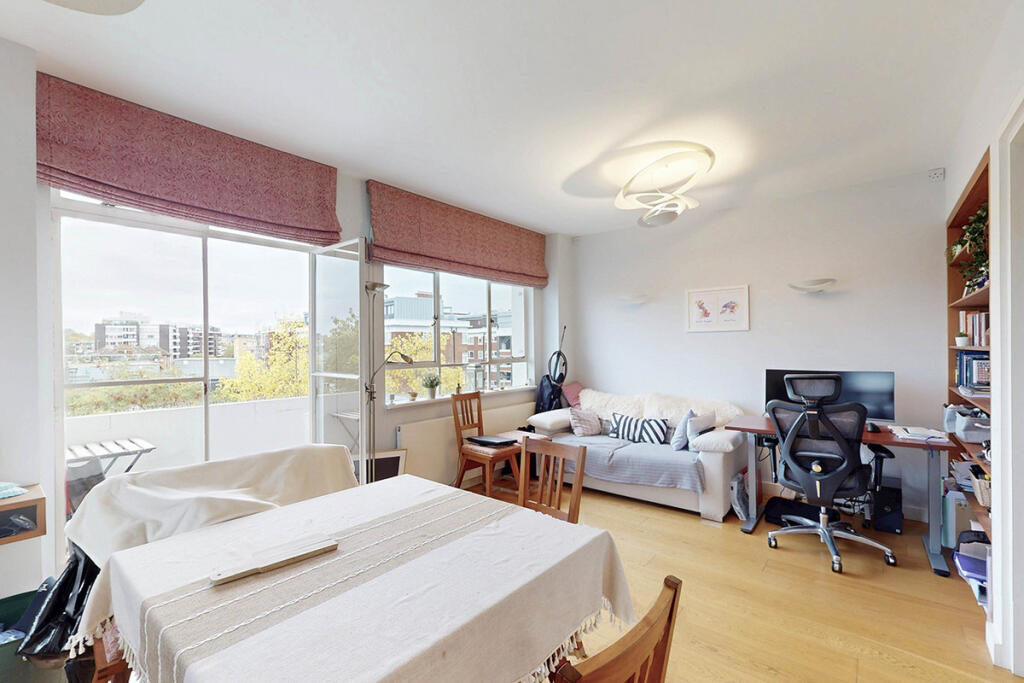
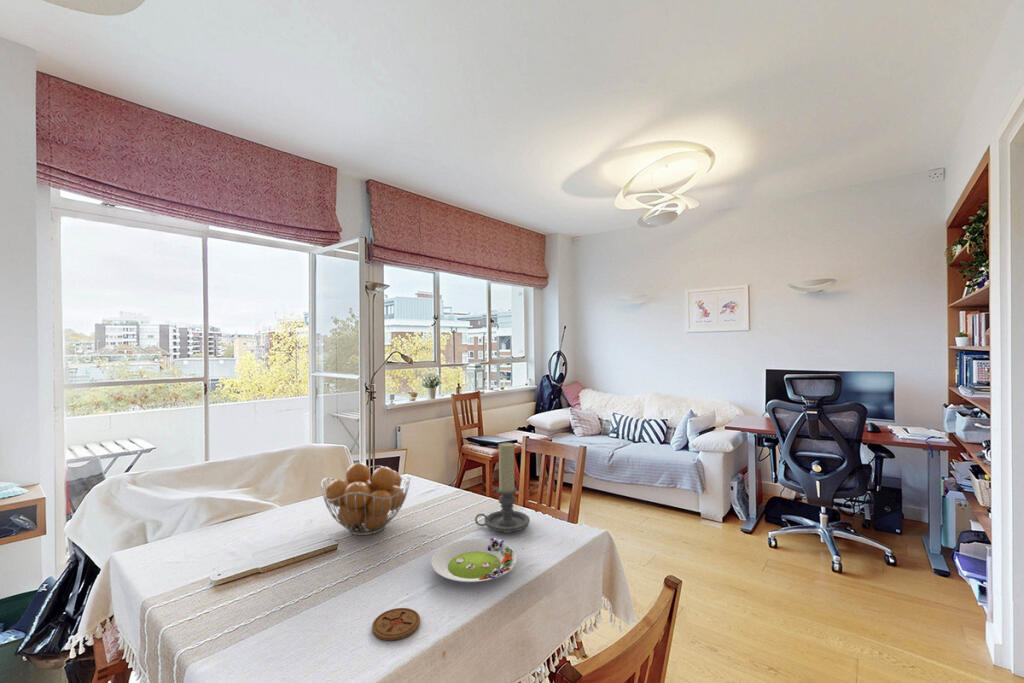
+ fruit basket [320,462,412,536]
+ salad plate [430,537,518,583]
+ coaster [371,607,421,641]
+ candle holder [474,441,531,534]
